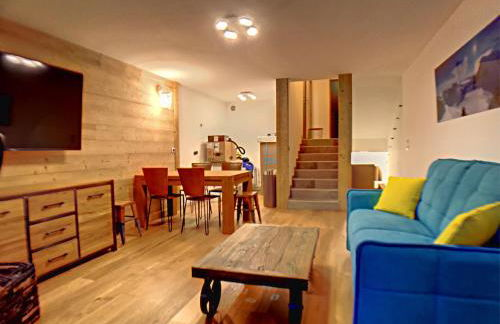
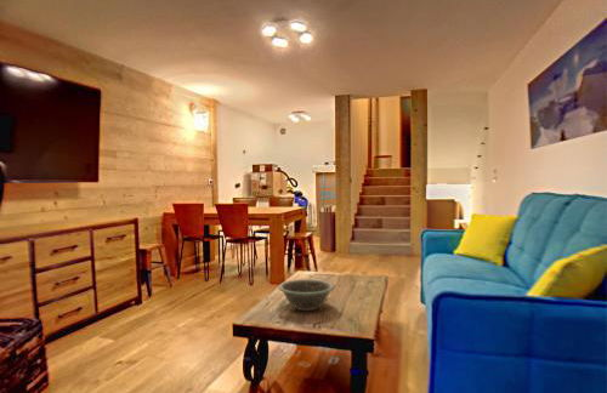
+ decorative bowl [277,278,336,312]
